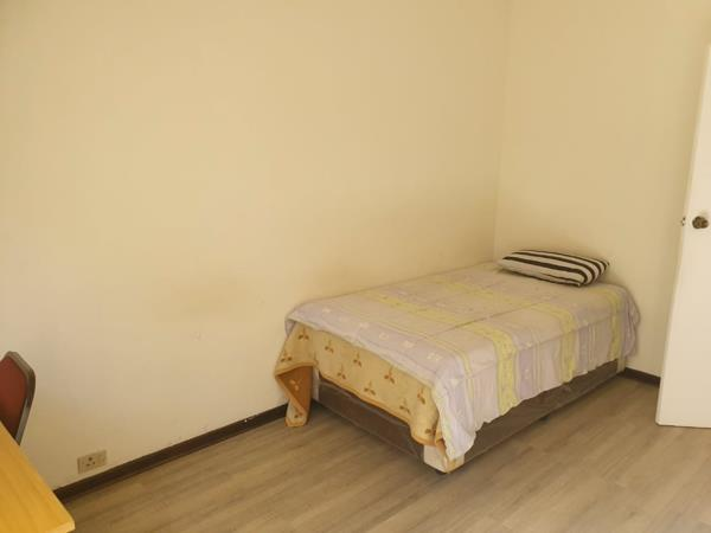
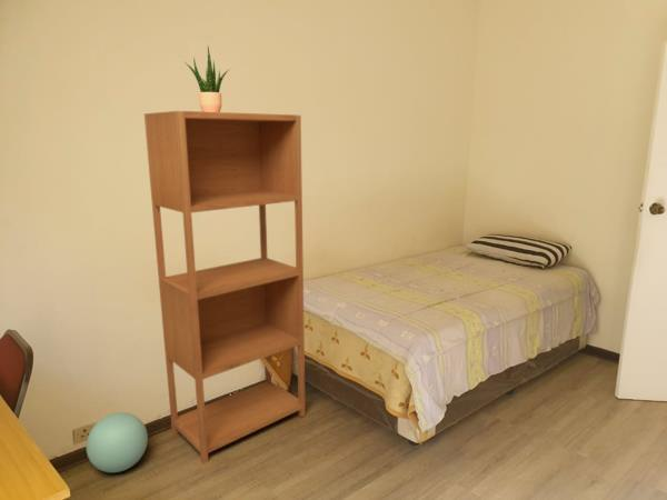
+ potted plant [183,46,229,112]
+ bookcase [143,110,307,466]
+ ball [86,411,149,473]
